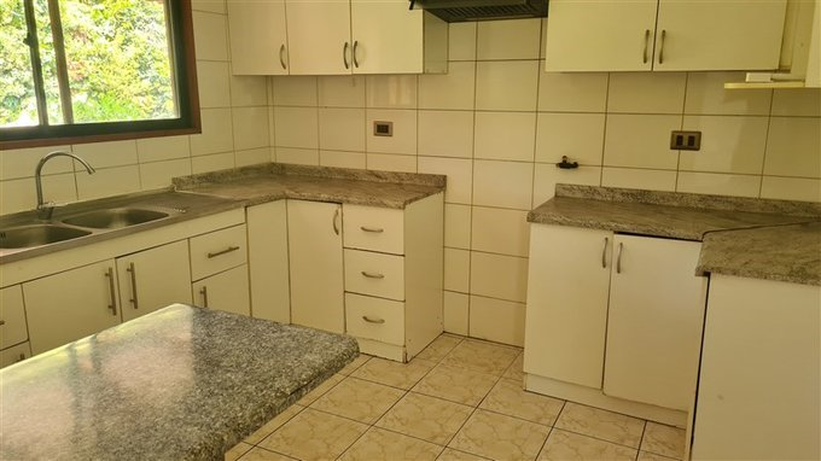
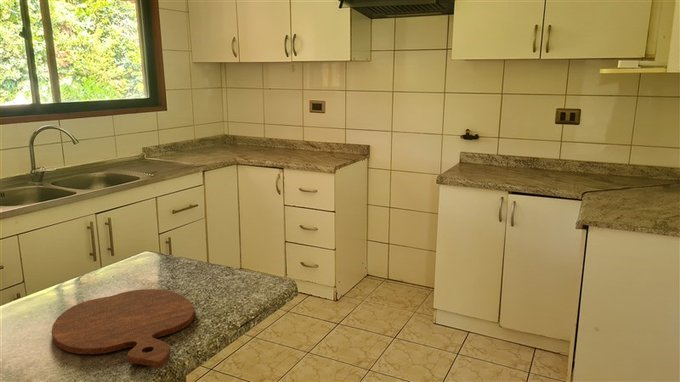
+ cutting board [51,288,196,369]
